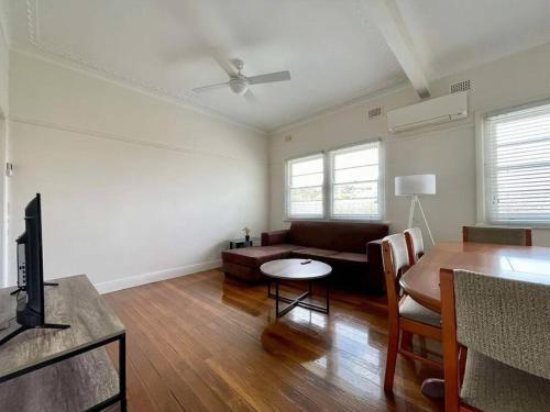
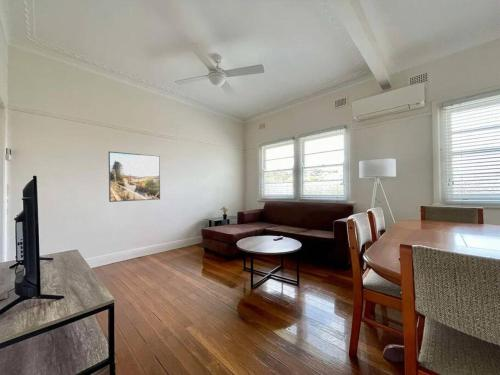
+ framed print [108,150,161,203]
